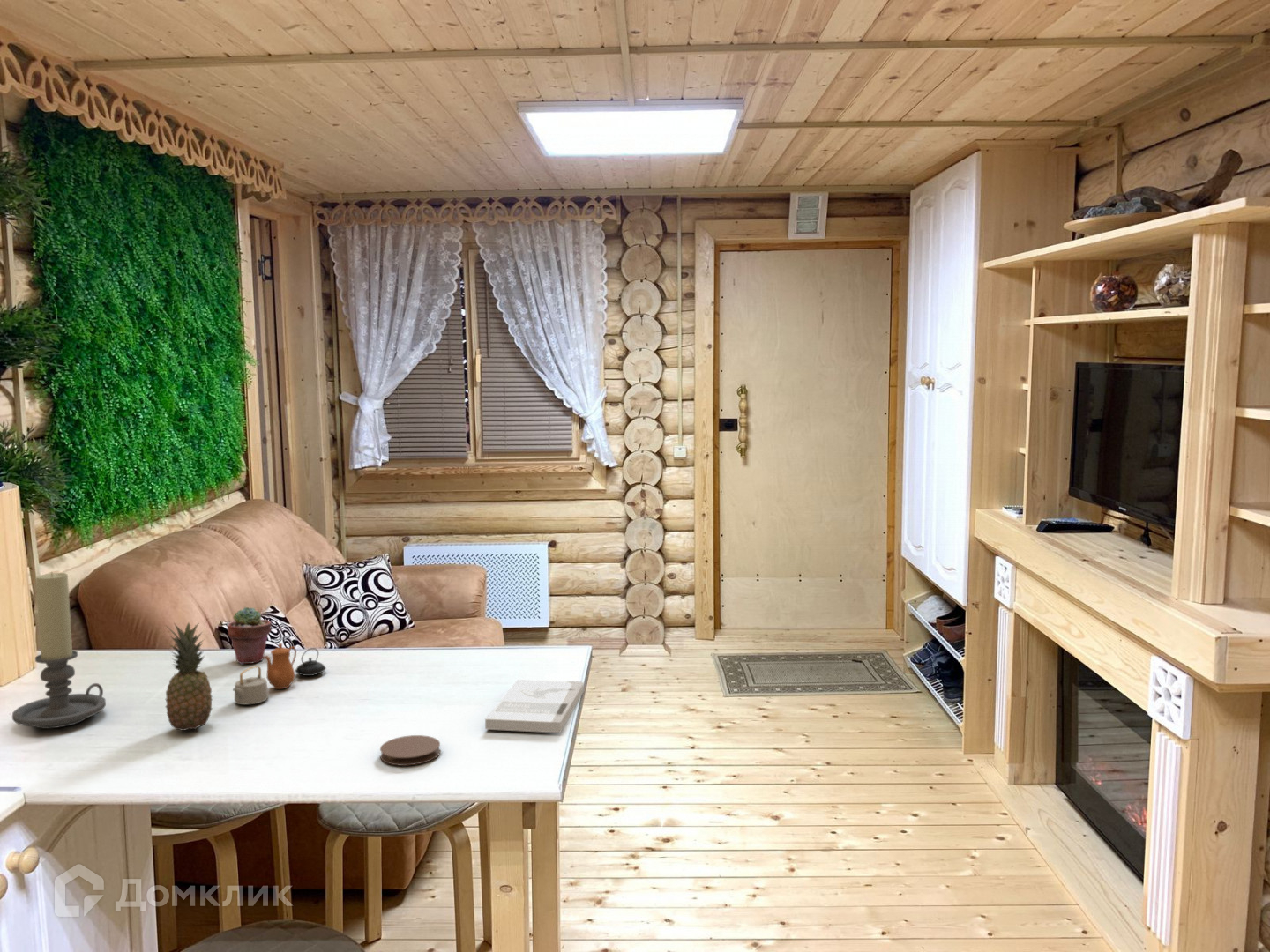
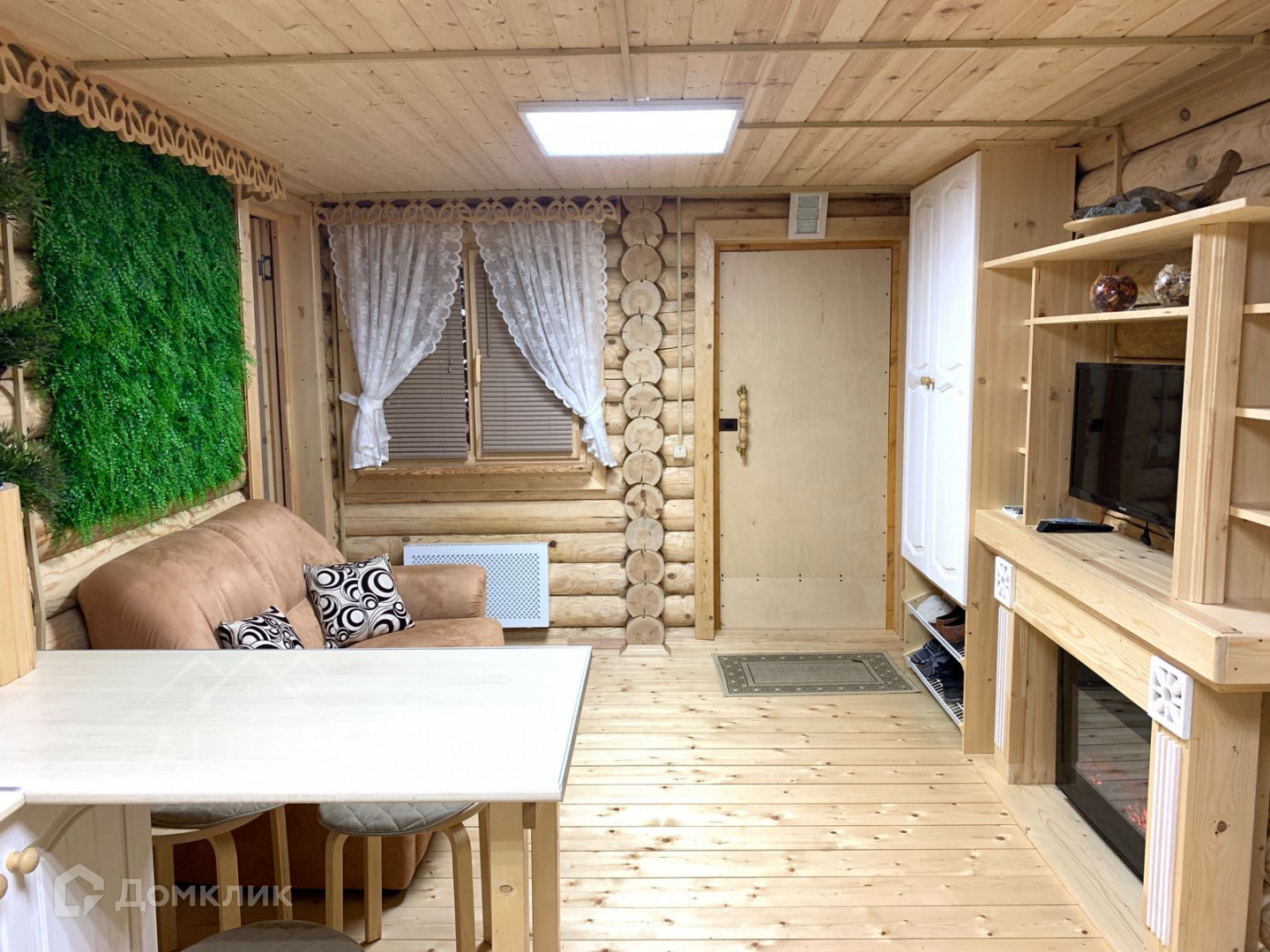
- teapot [232,642,327,705]
- coaster [379,734,441,766]
- potted succulent [227,606,273,665]
- candle holder [11,571,107,729]
- fruit [164,621,213,732]
- book [484,679,585,733]
